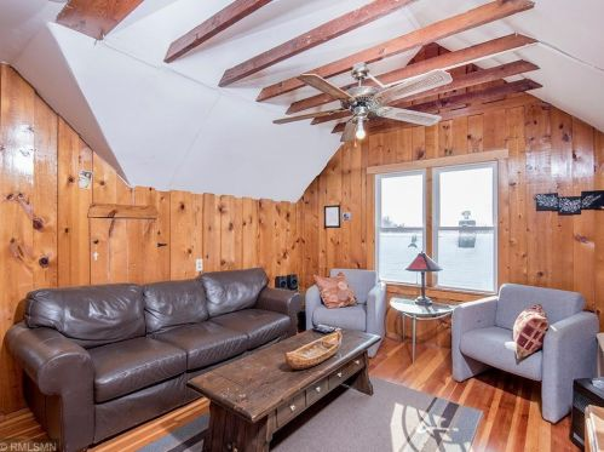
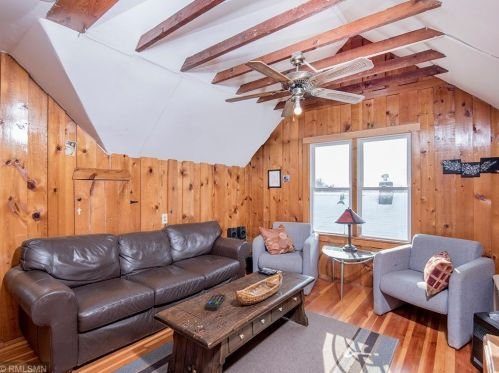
+ remote control [204,293,226,311]
